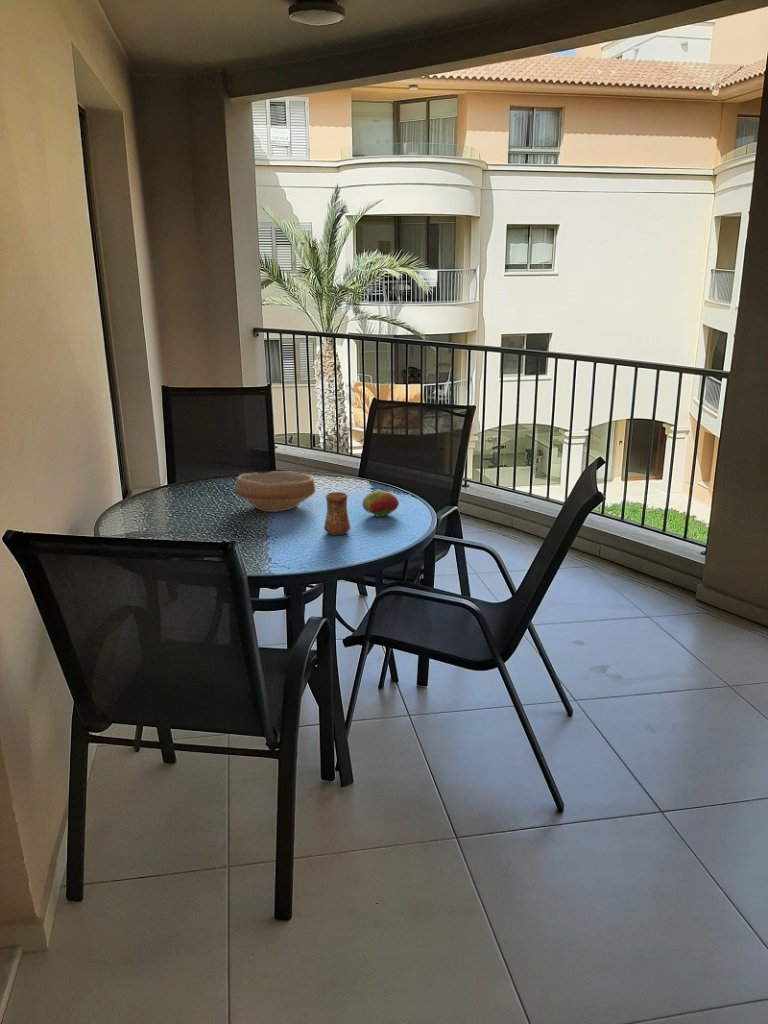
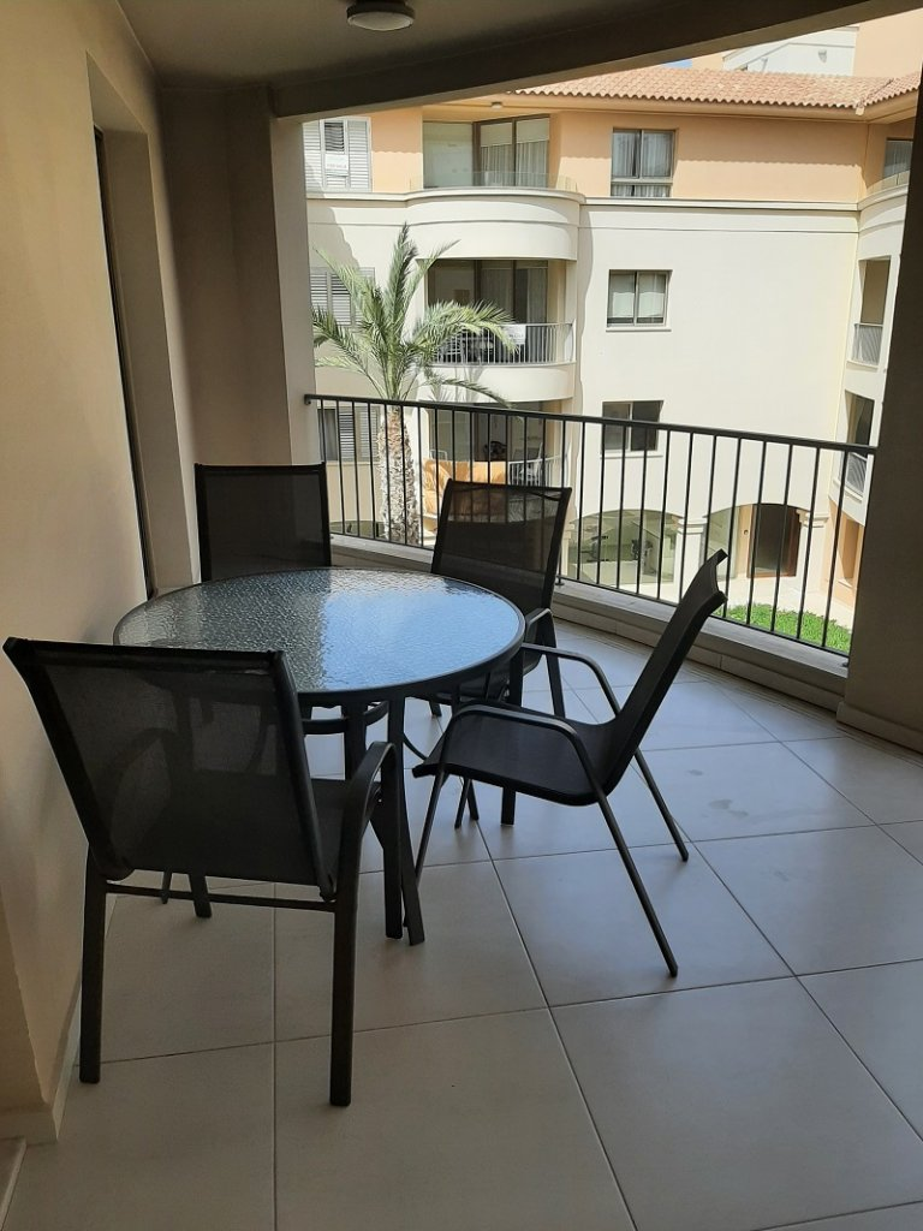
- cup [323,491,352,536]
- bowl [234,470,317,513]
- fruit [361,490,400,518]
